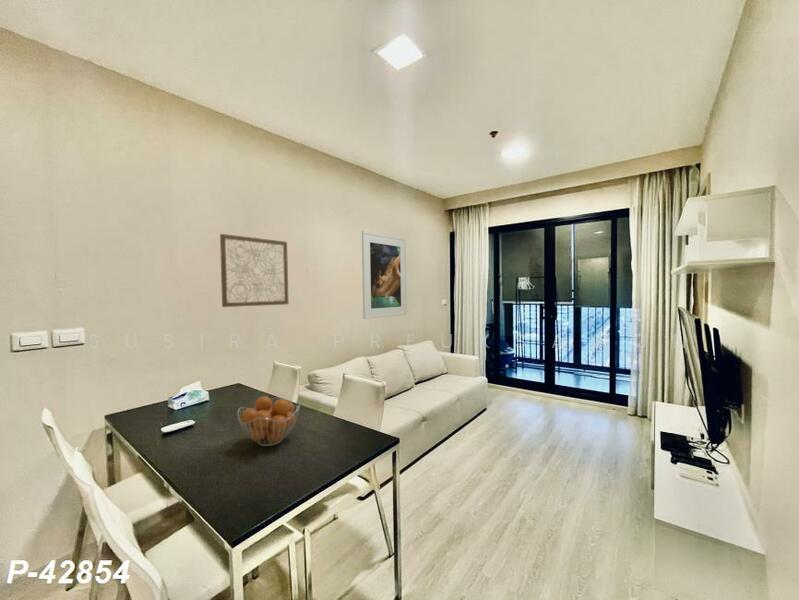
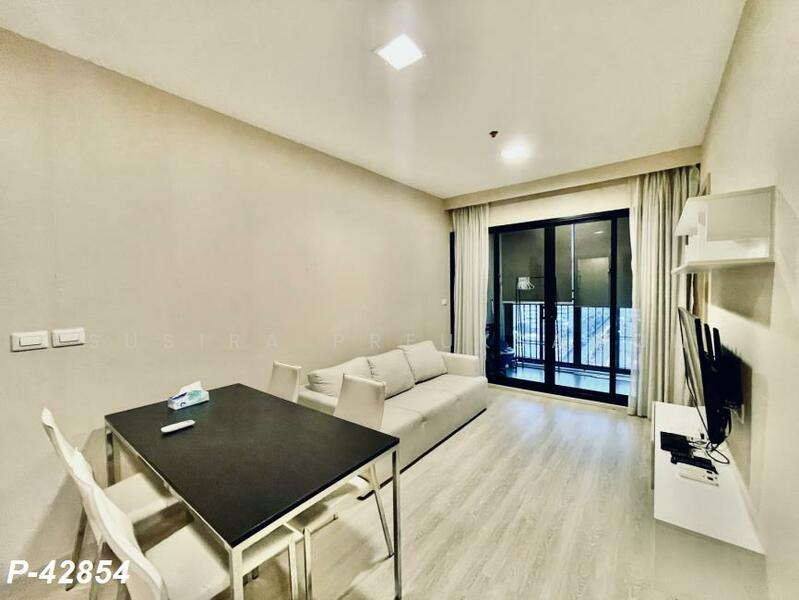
- fruit basket [237,395,301,447]
- wall art [219,233,289,308]
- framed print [361,230,408,320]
